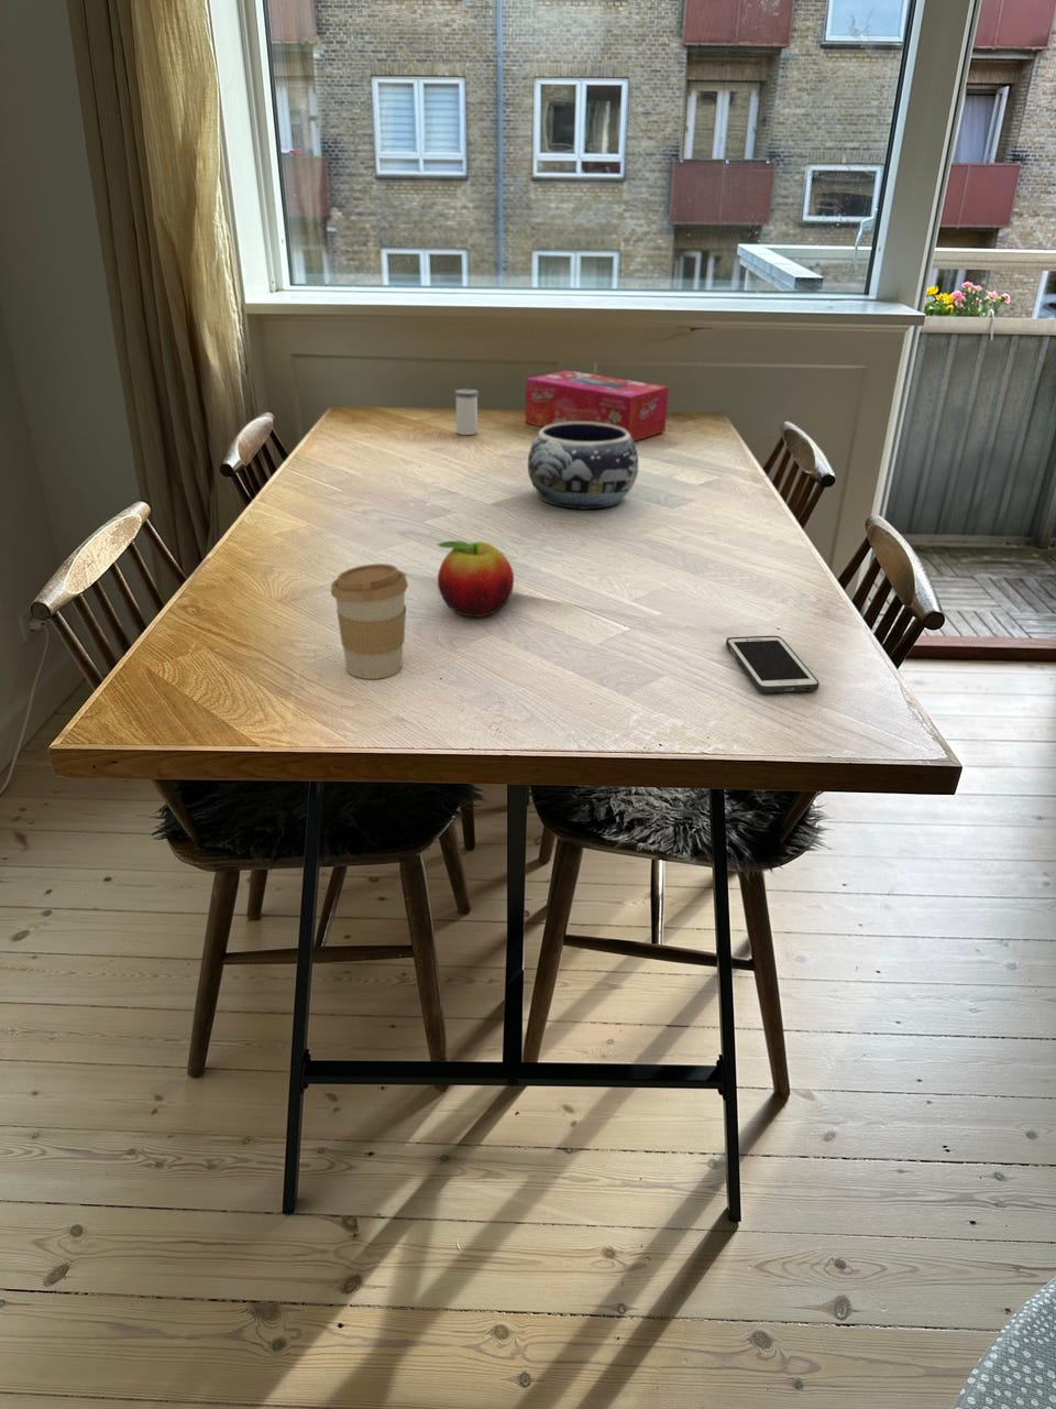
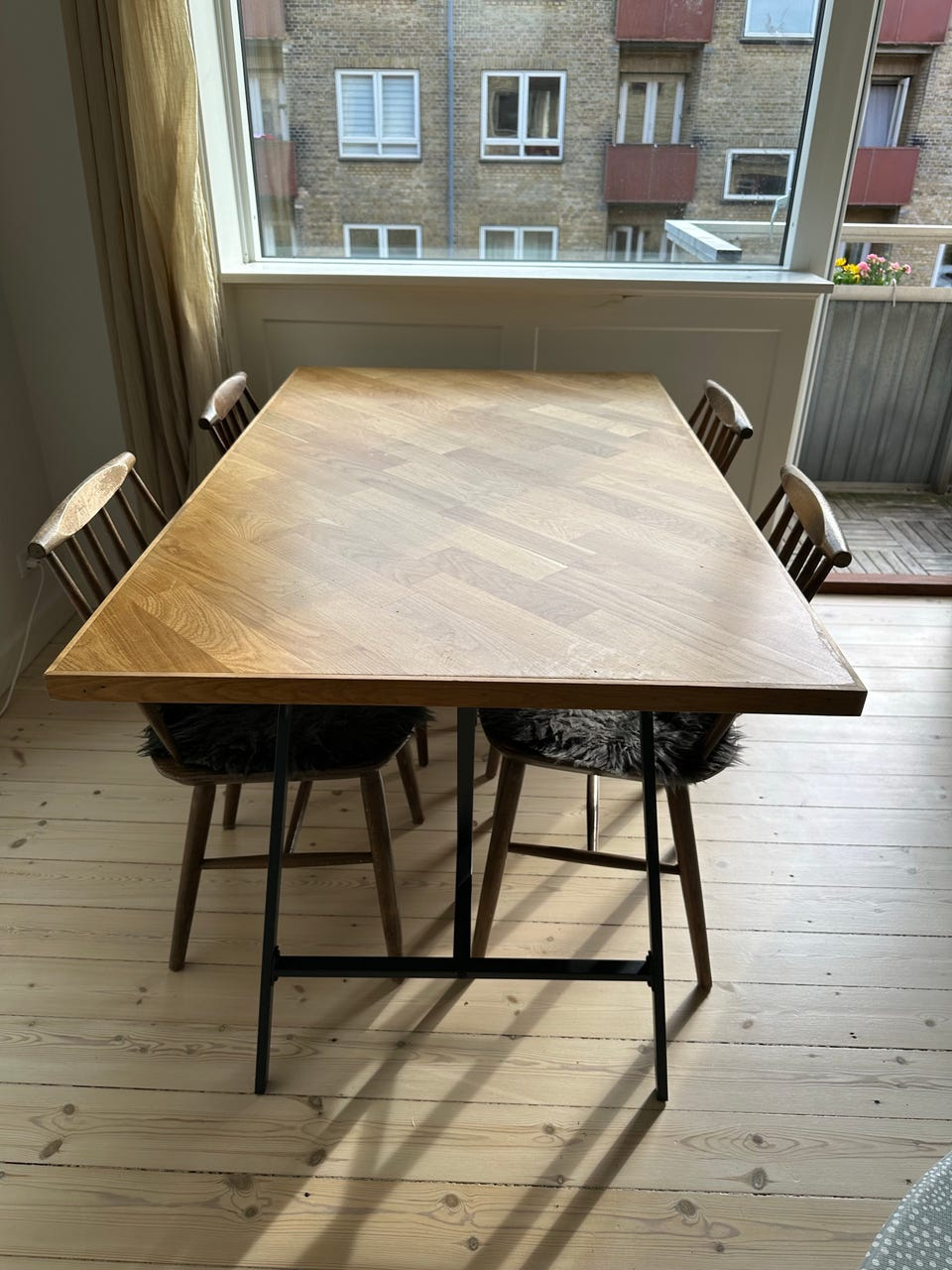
- salt shaker [454,387,479,436]
- tissue box [525,368,670,443]
- coffee cup [329,562,409,680]
- fruit [436,539,515,618]
- cell phone [725,635,821,693]
- decorative bowl [527,422,639,509]
